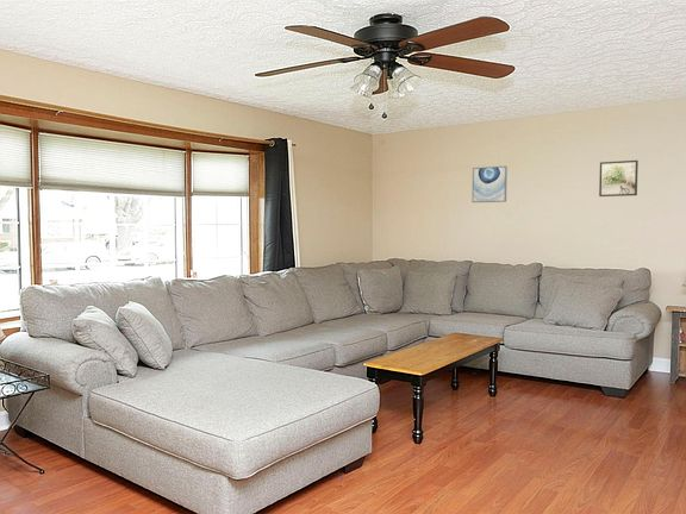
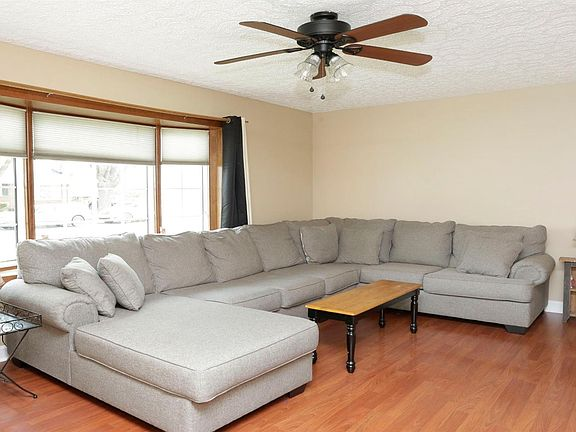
- wall art [472,165,509,203]
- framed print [598,159,640,198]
